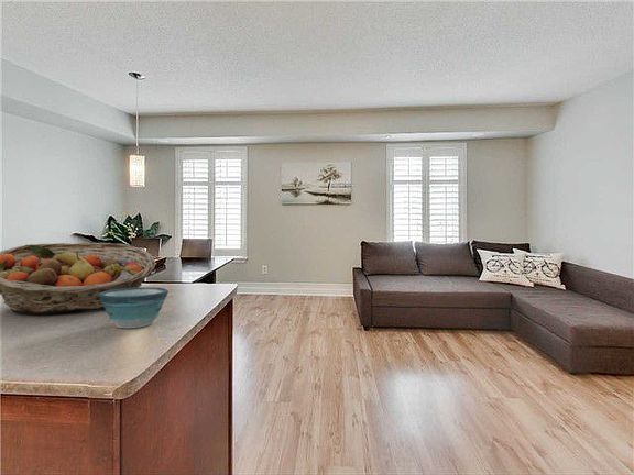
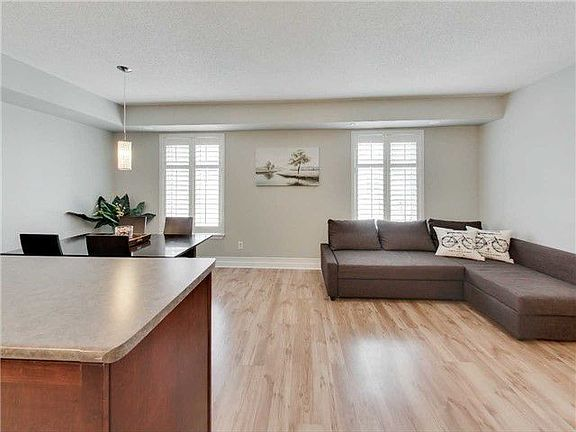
- fruit basket [0,242,156,314]
- bowl [99,286,170,329]
